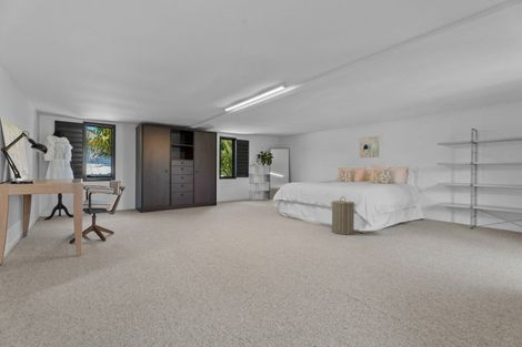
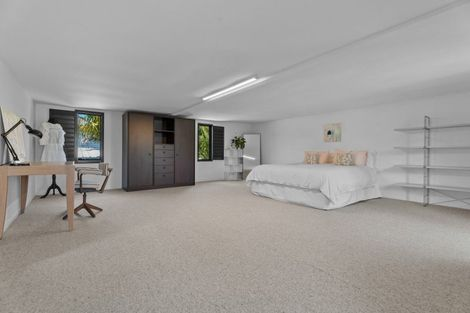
- laundry hamper [330,196,357,236]
